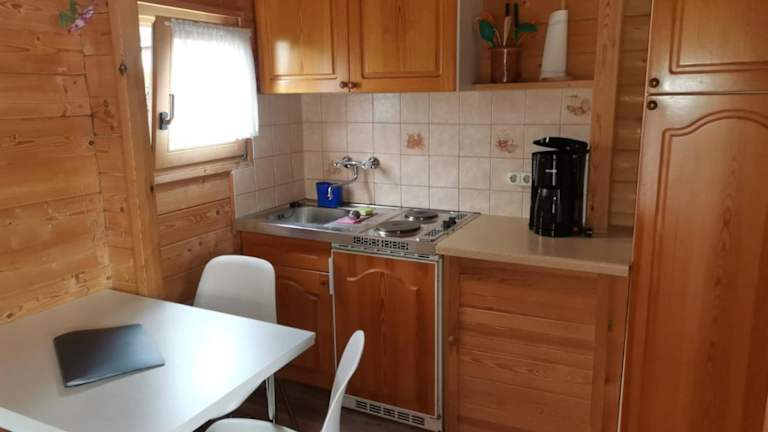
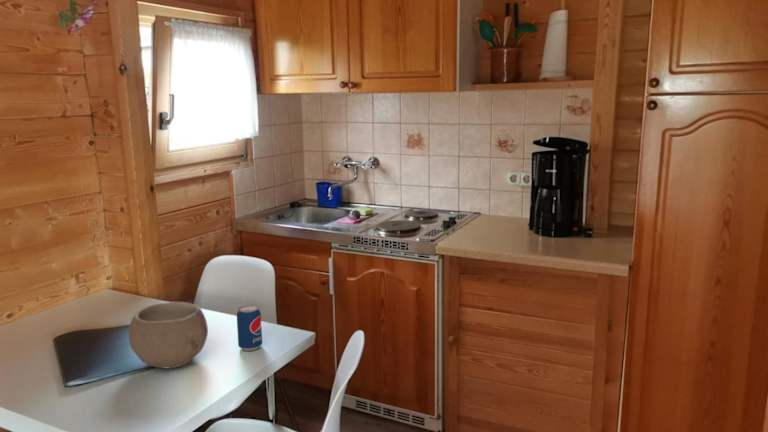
+ bowl [128,301,209,369]
+ beverage can [236,304,263,352]
